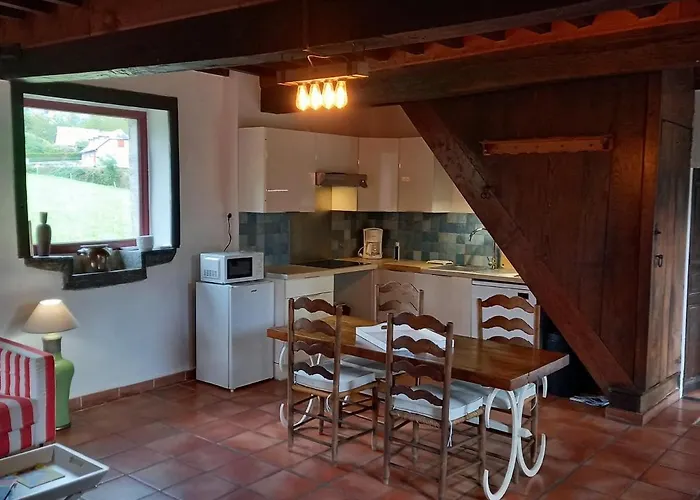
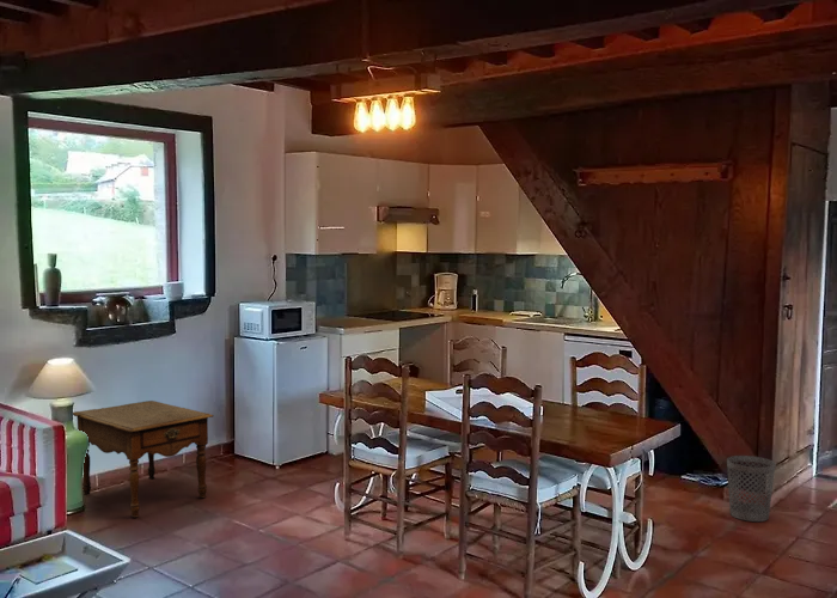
+ side table [72,399,215,518]
+ wastebasket [726,454,776,523]
